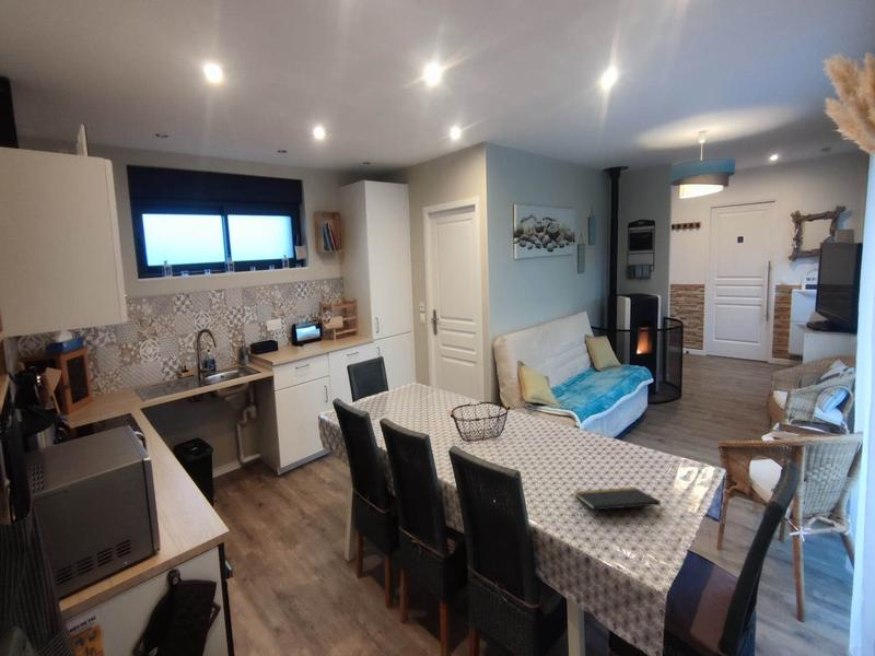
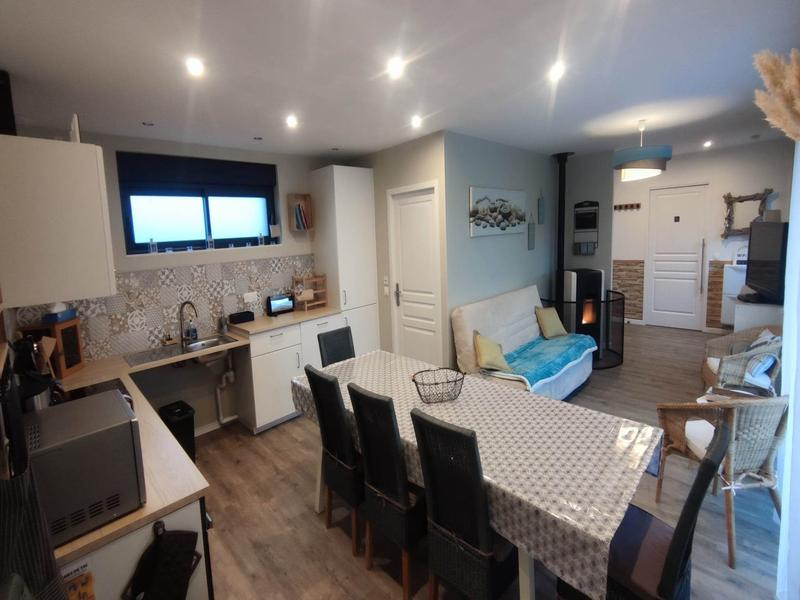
- notepad [574,487,663,515]
